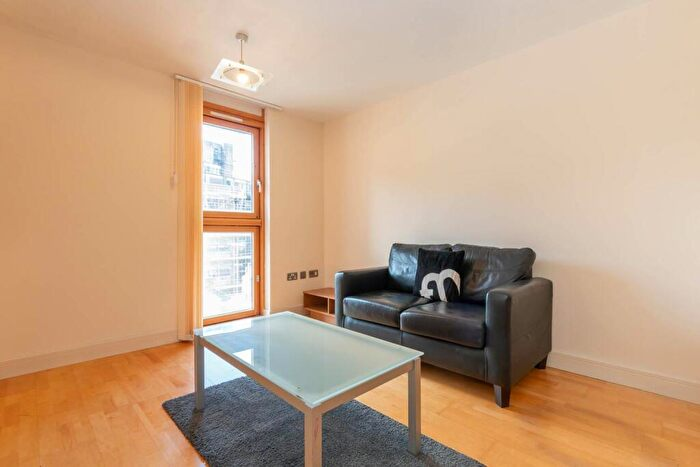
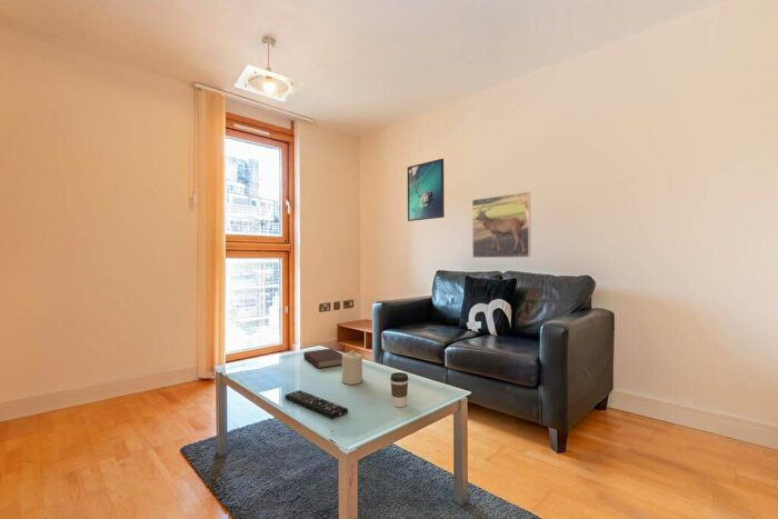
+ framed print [407,158,446,222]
+ candle [340,349,363,386]
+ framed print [471,191,532,259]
+ remote control [283,389,349,420]
+ coffee cup [389,371,409,408]
+ book [302,348,343,369]
